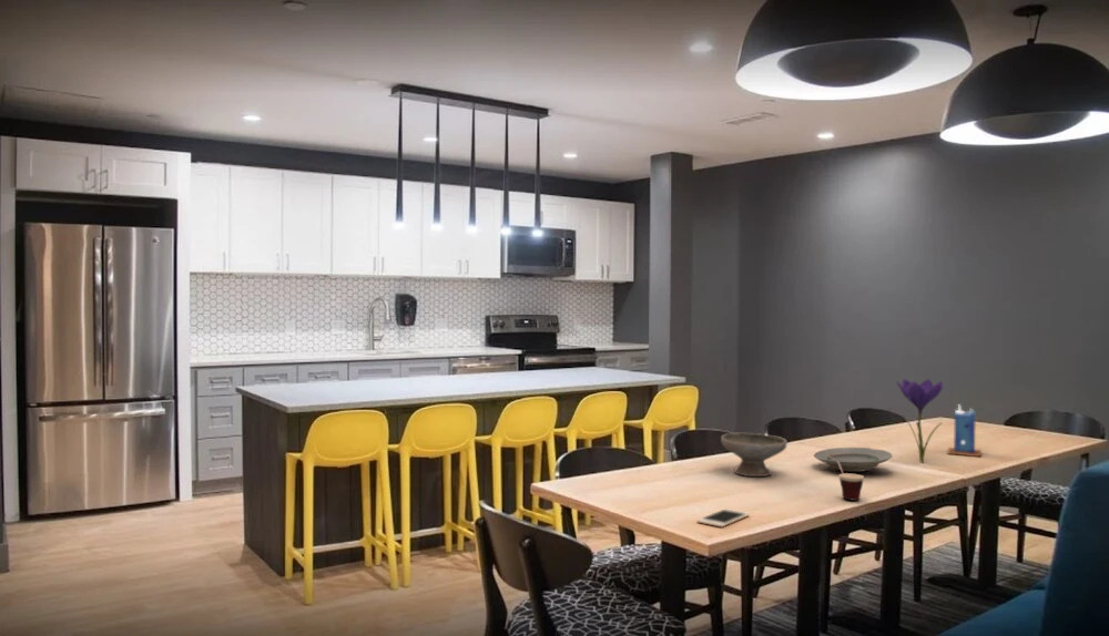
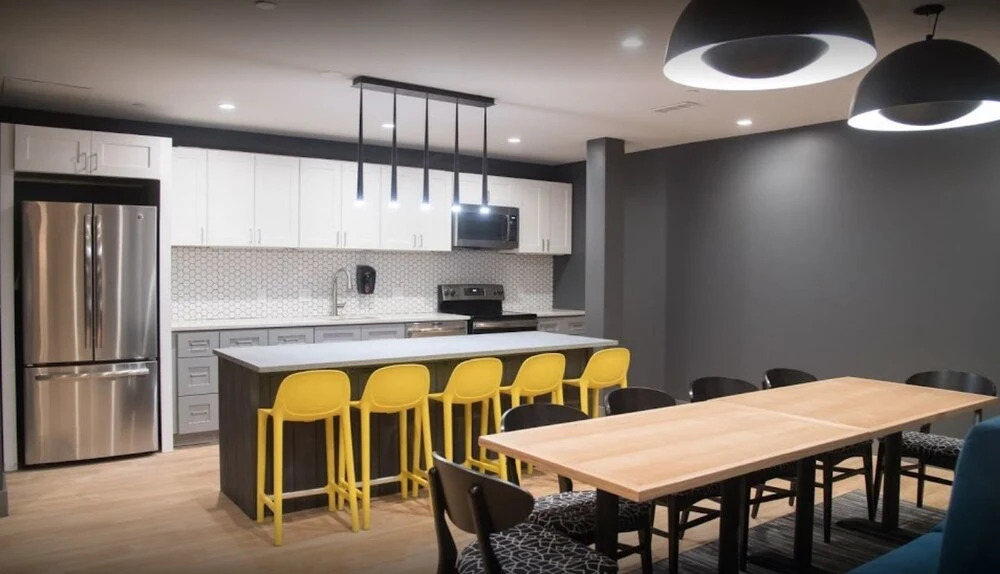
- bowl [720,432,788,478]
- cell phone [695,507,751,529]
- plate [813,447,894,473]
- candle [947,403,983,459]
- cup [827,454,865,501]
- flower [895,378,944,464]
